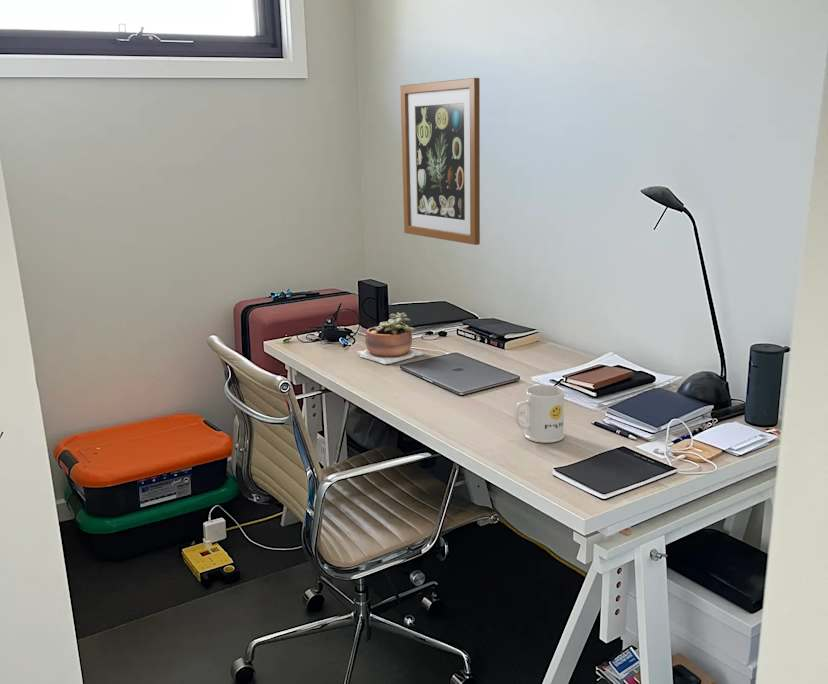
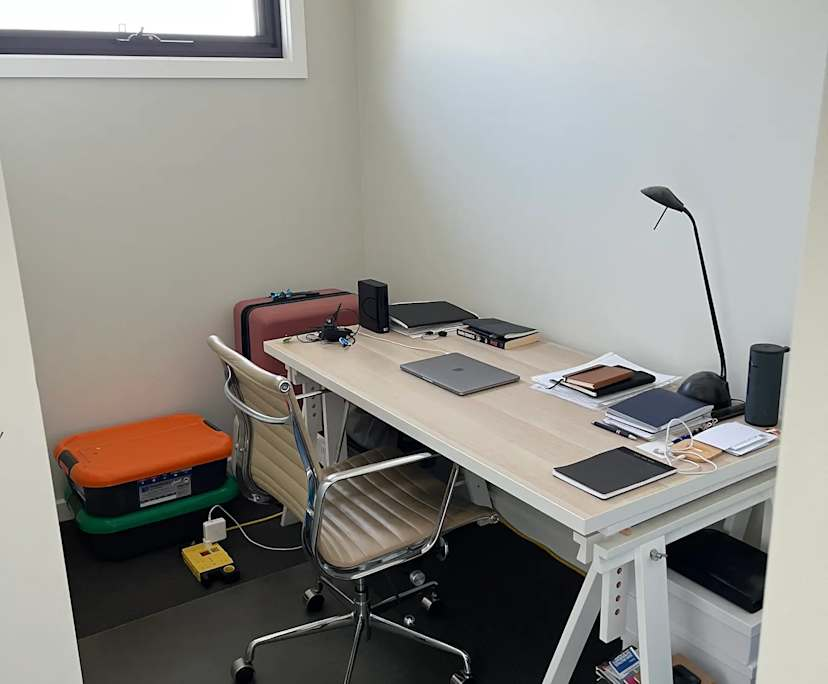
- wall art [399,77,481,246]
- mug [514,384,565,444]
- succulent plant [356,312,424,365]
